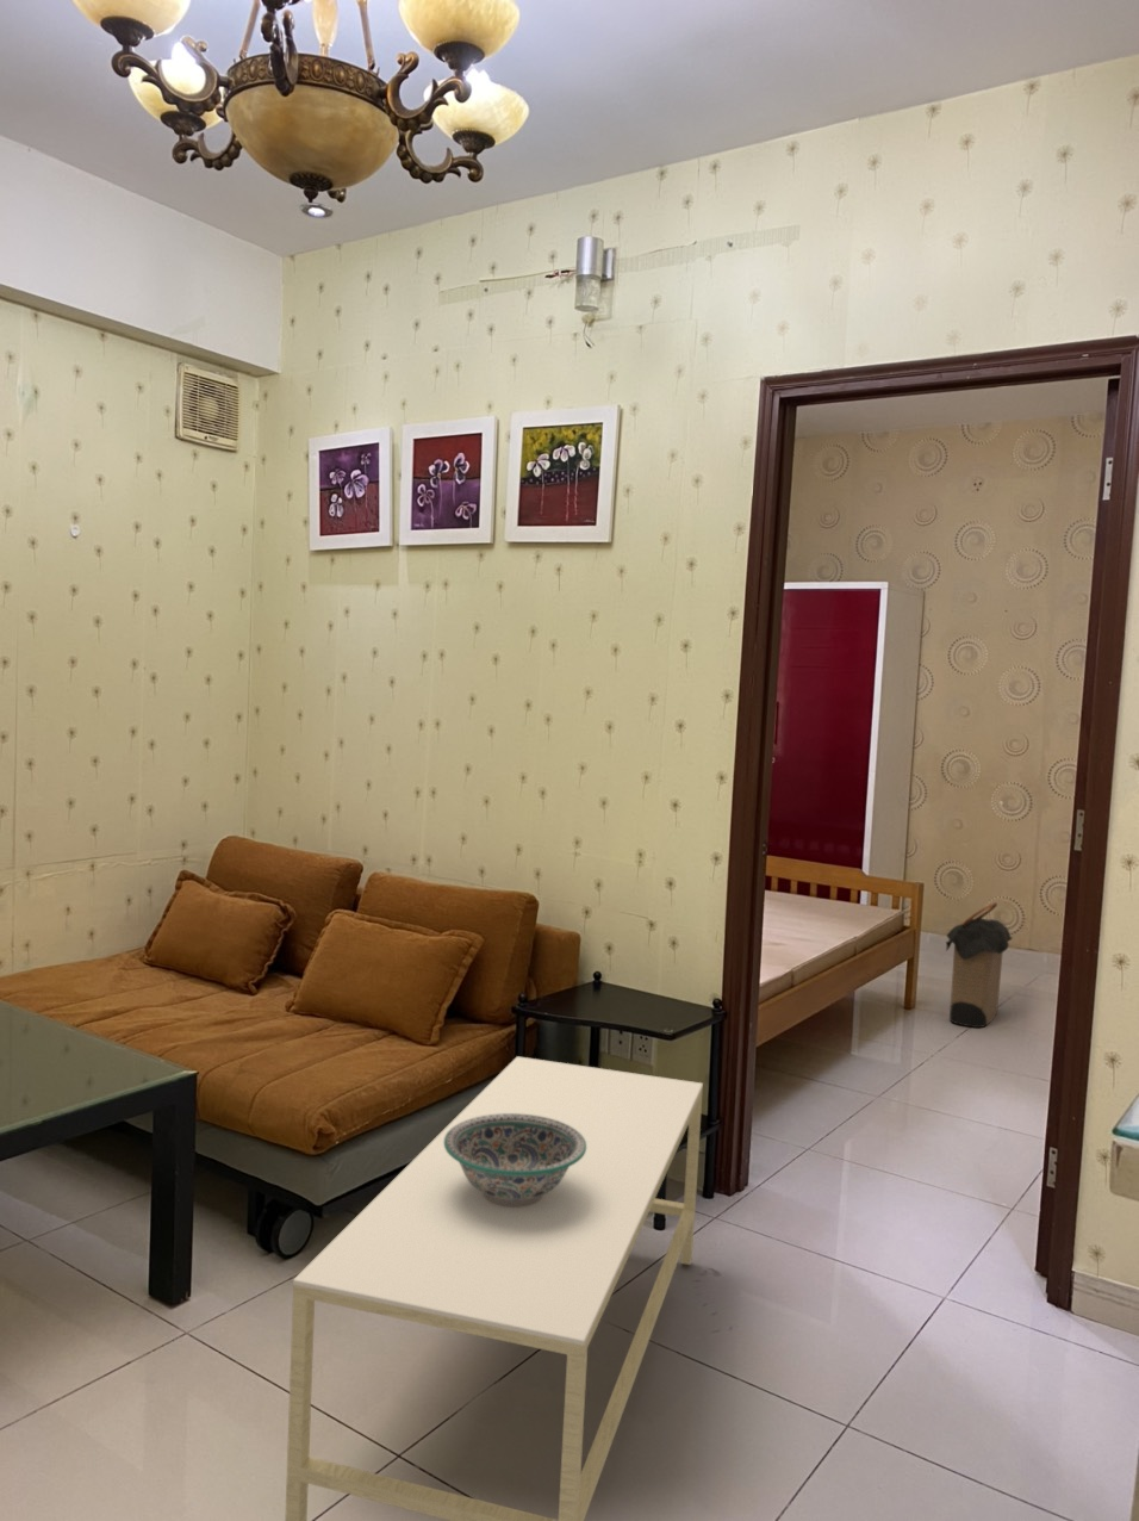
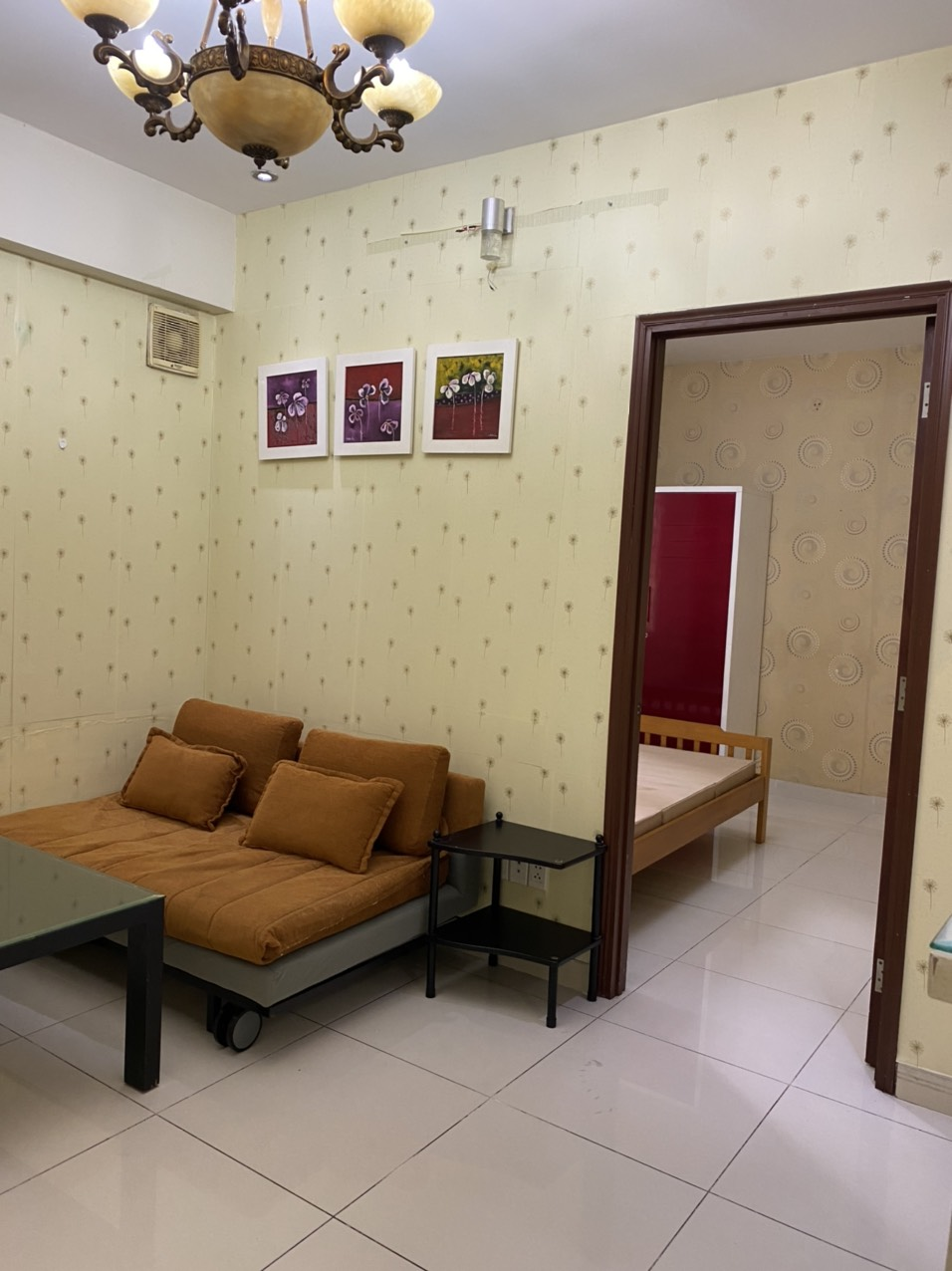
- laundry hamper [945,901,1013,1029]
- decorative bowl [444,1113,586,1207]
- coffee table [284,1055,705,1521]
